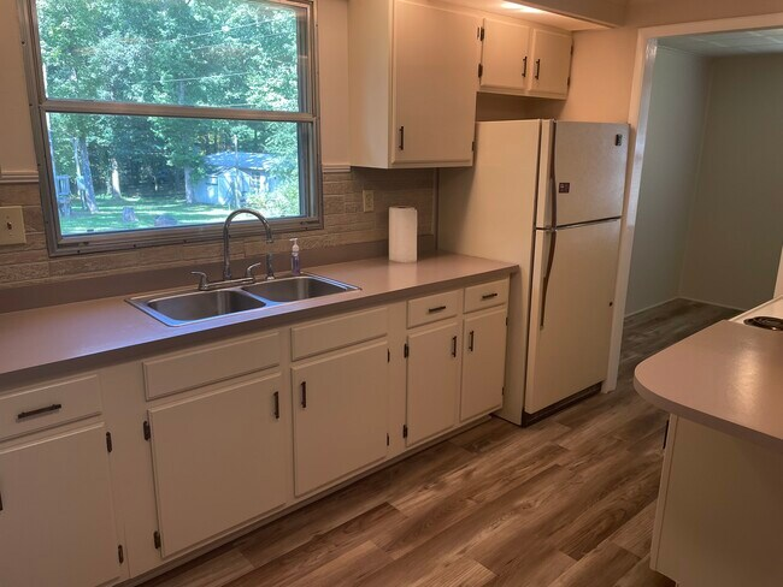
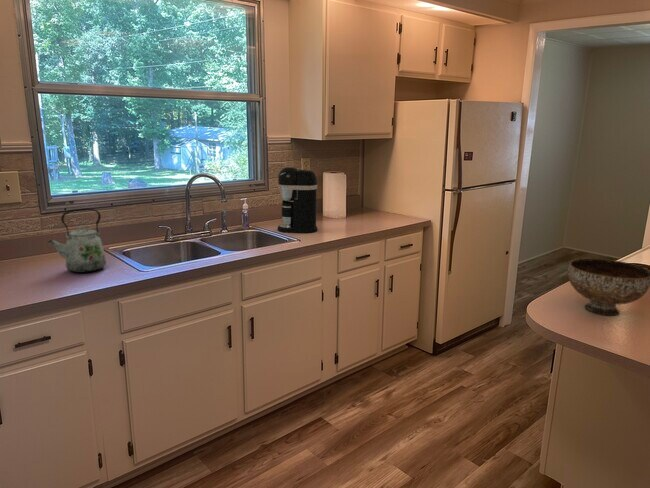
+ kettle [46,207,107,274]
+ bowl [567,258,650,316]
+ coffee maker [276,166,318,234]
